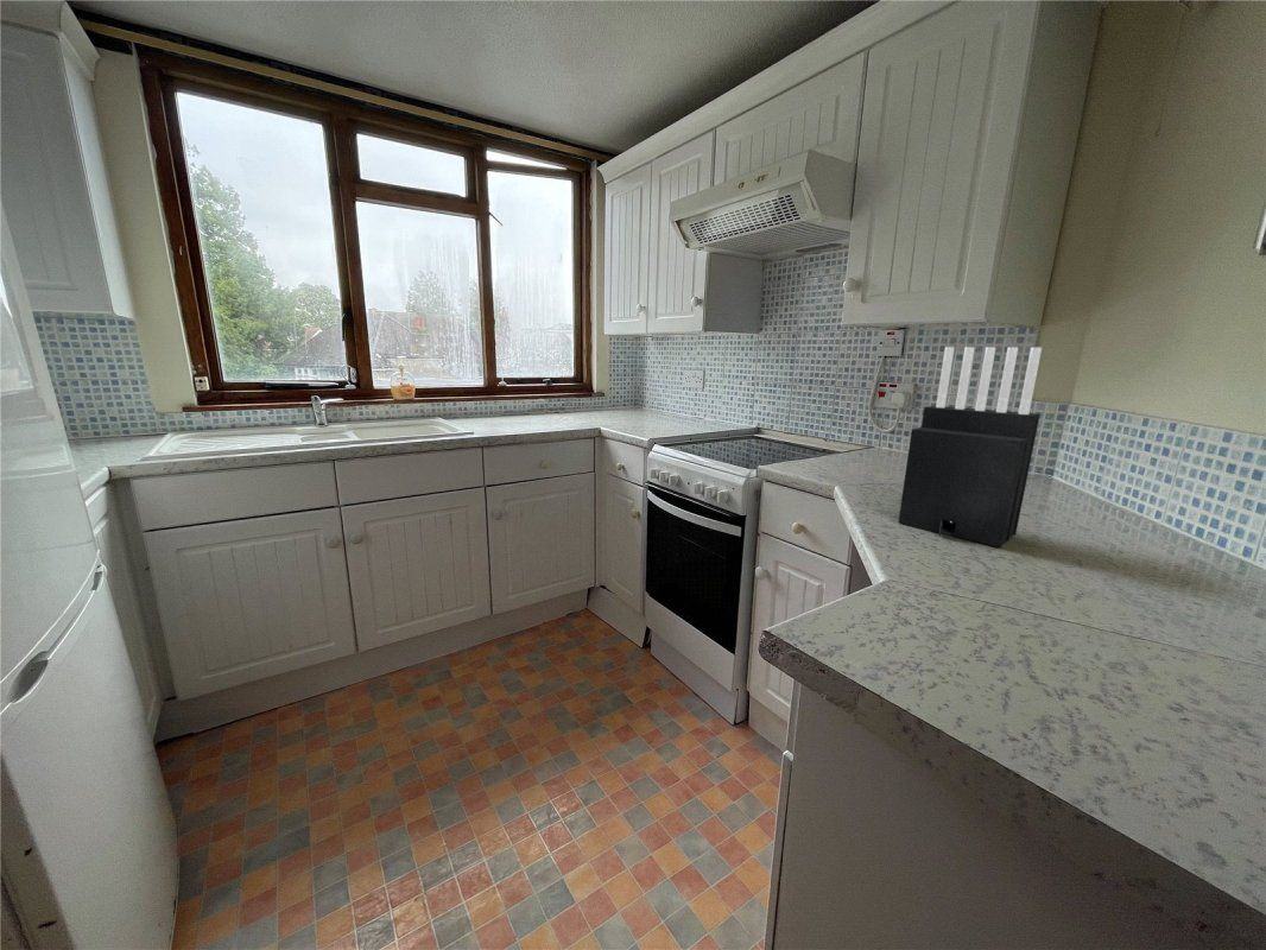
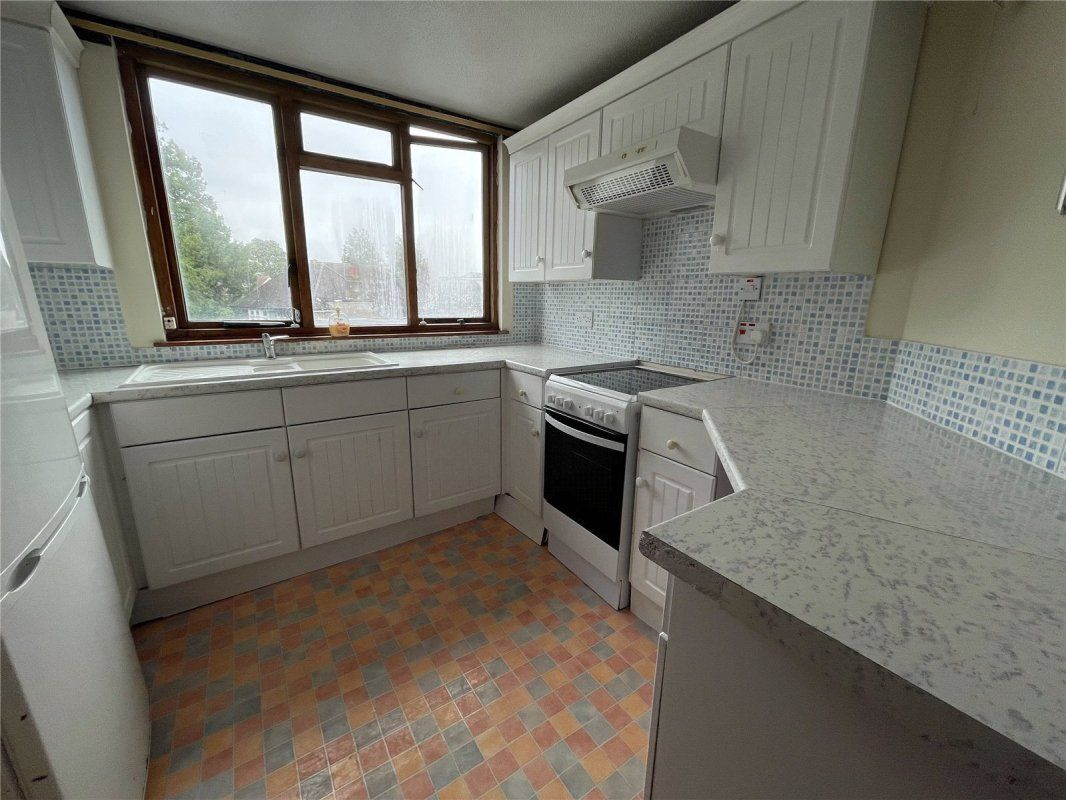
- knife block [897,346,1043,549]
